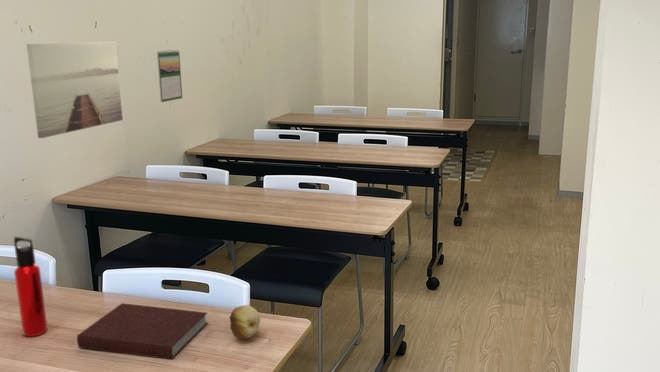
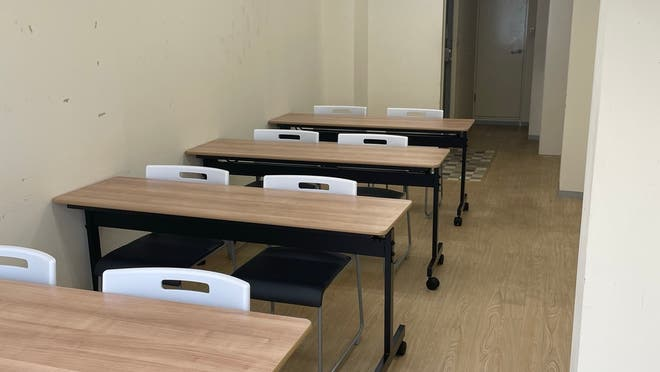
- calendar [156,49,183,103]
- fruit [229,304,261,340]
- wall art [26,41,124,139]
- notebook [76,302,209,360]
- water bottle [13,235,48,337]
